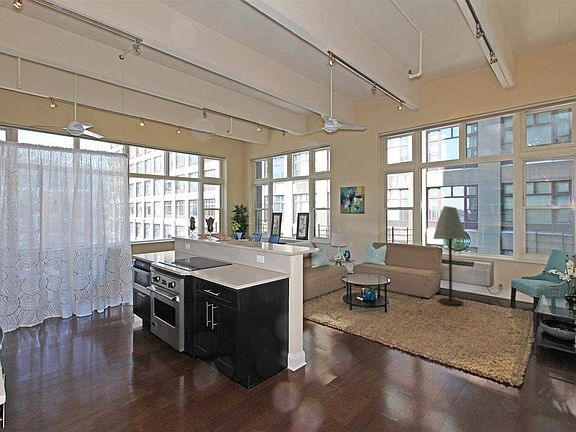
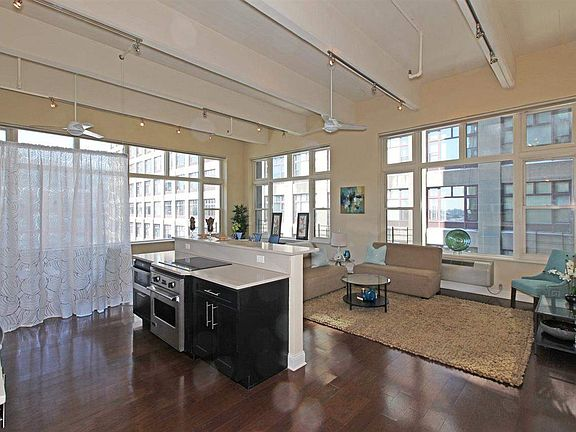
- floor lamp [432,205,468,307]
